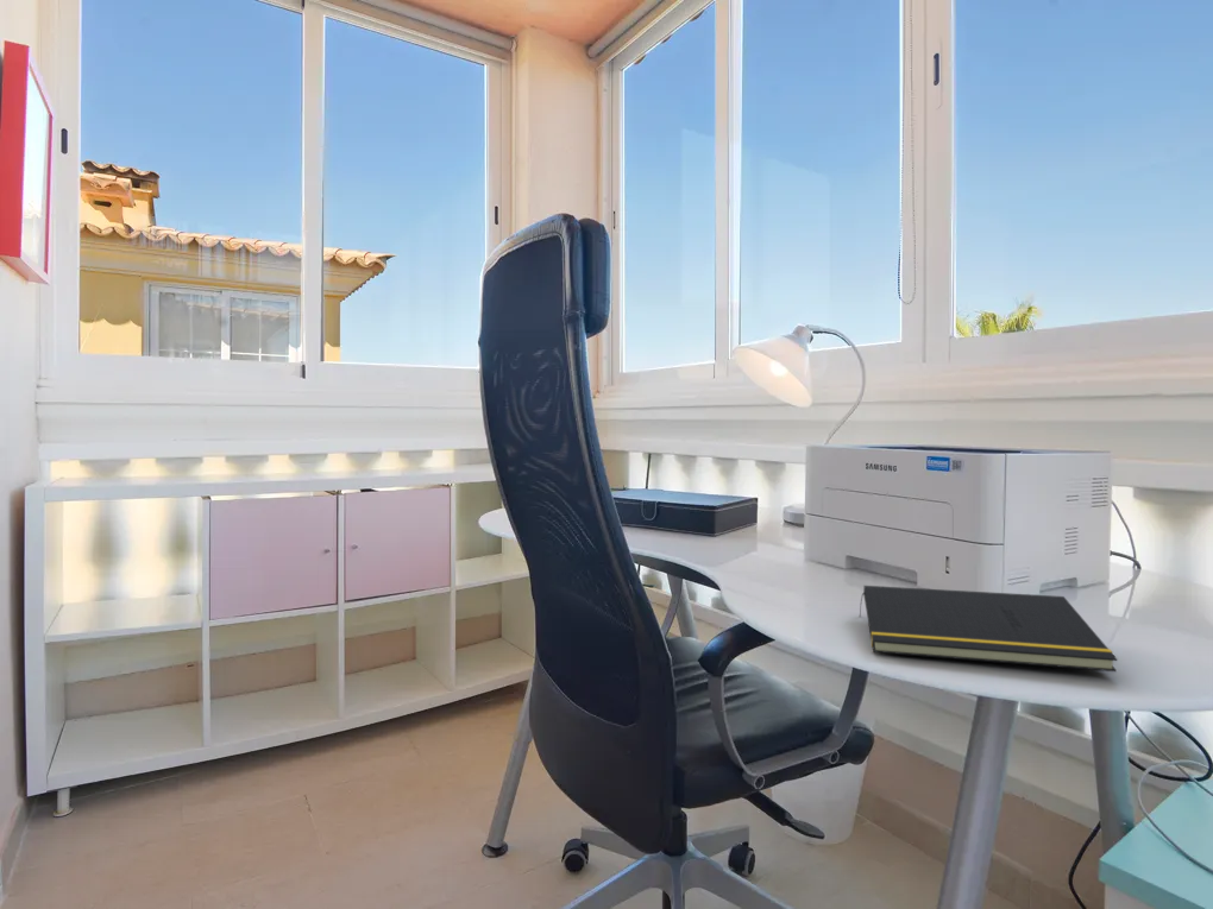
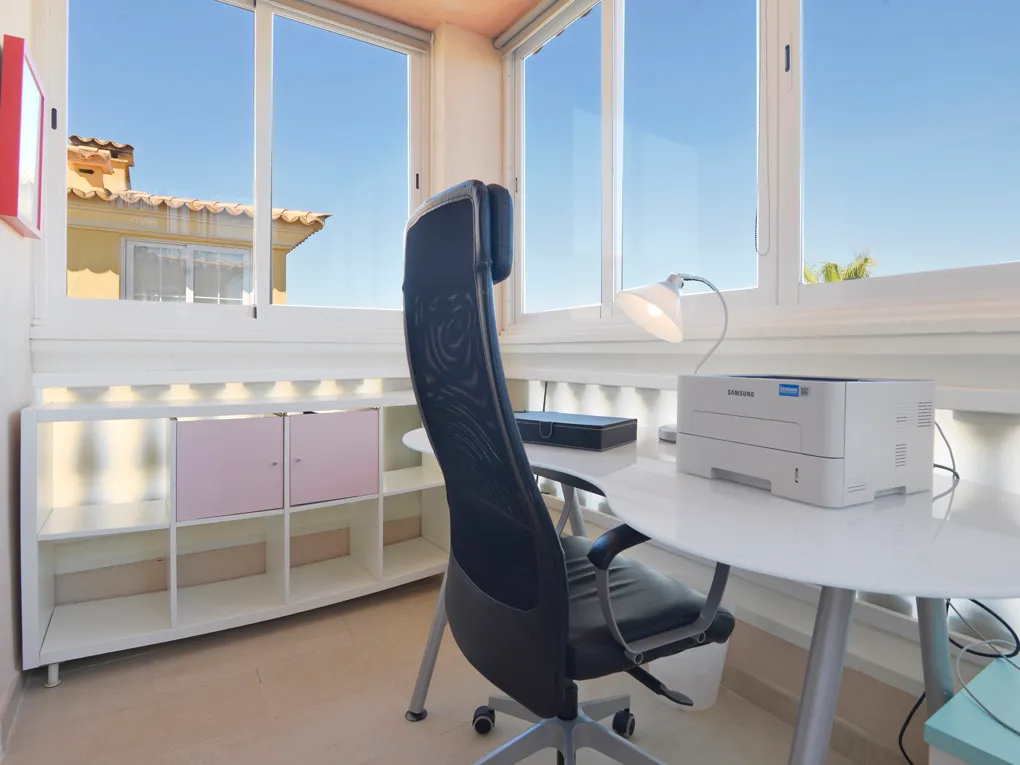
- notepad [859,585,1118,673]
